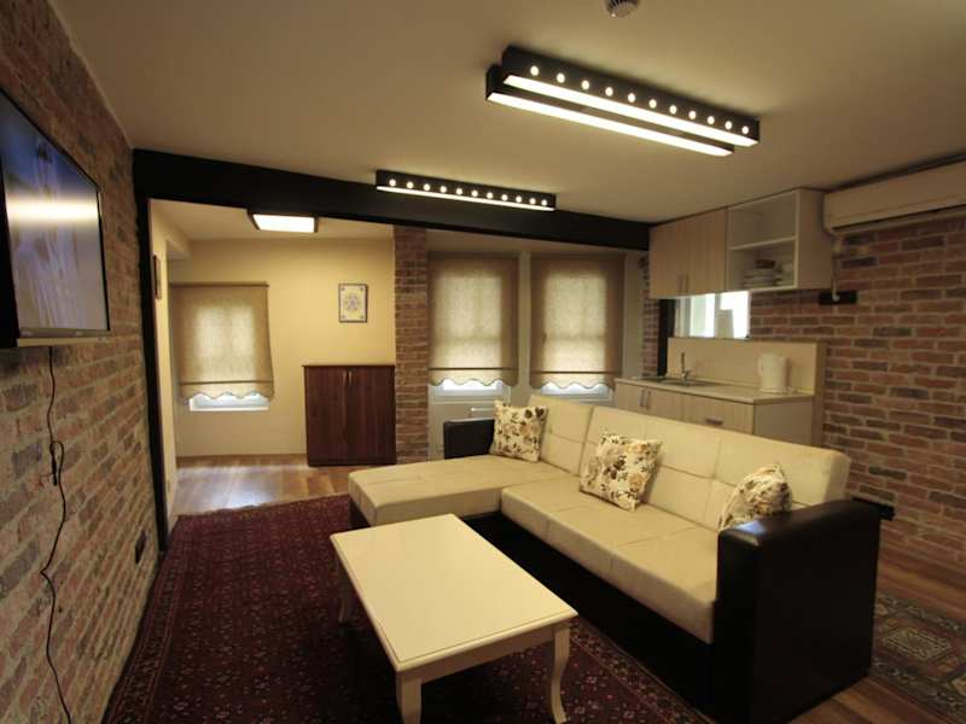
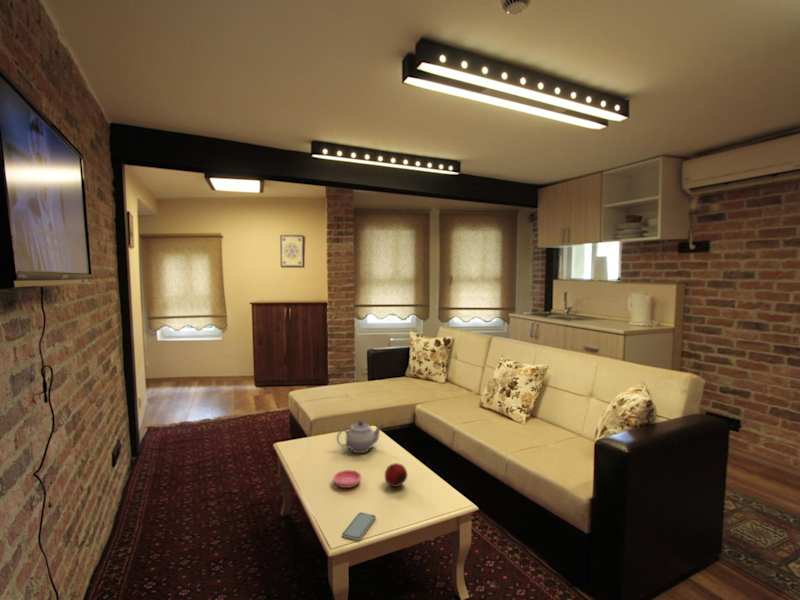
+ fruit [384,462,408,488]
+ smartphone [341,511,377,541]
+ teapot [336,420,384,454]
+ saucer [332,469,363,489]
